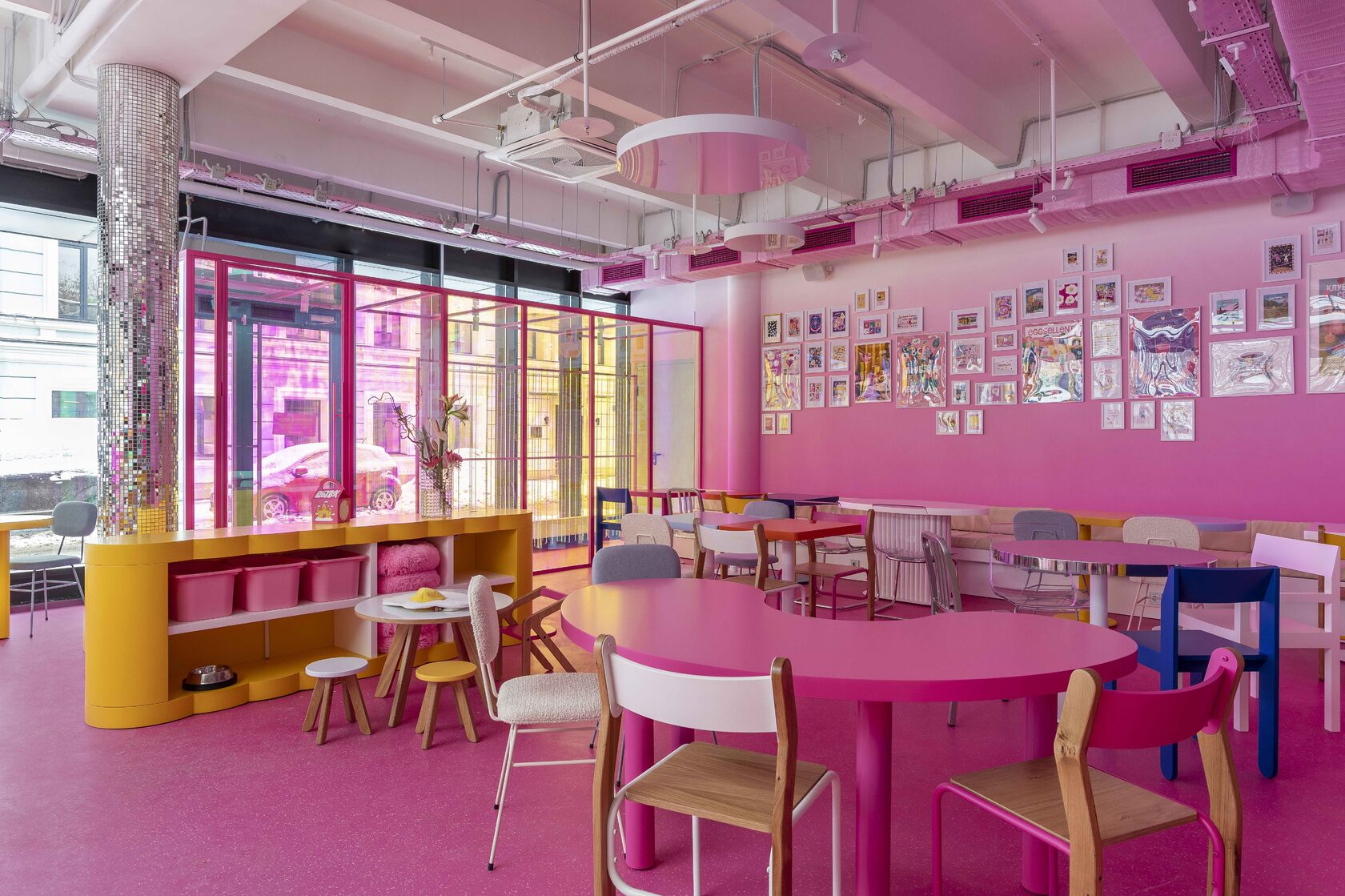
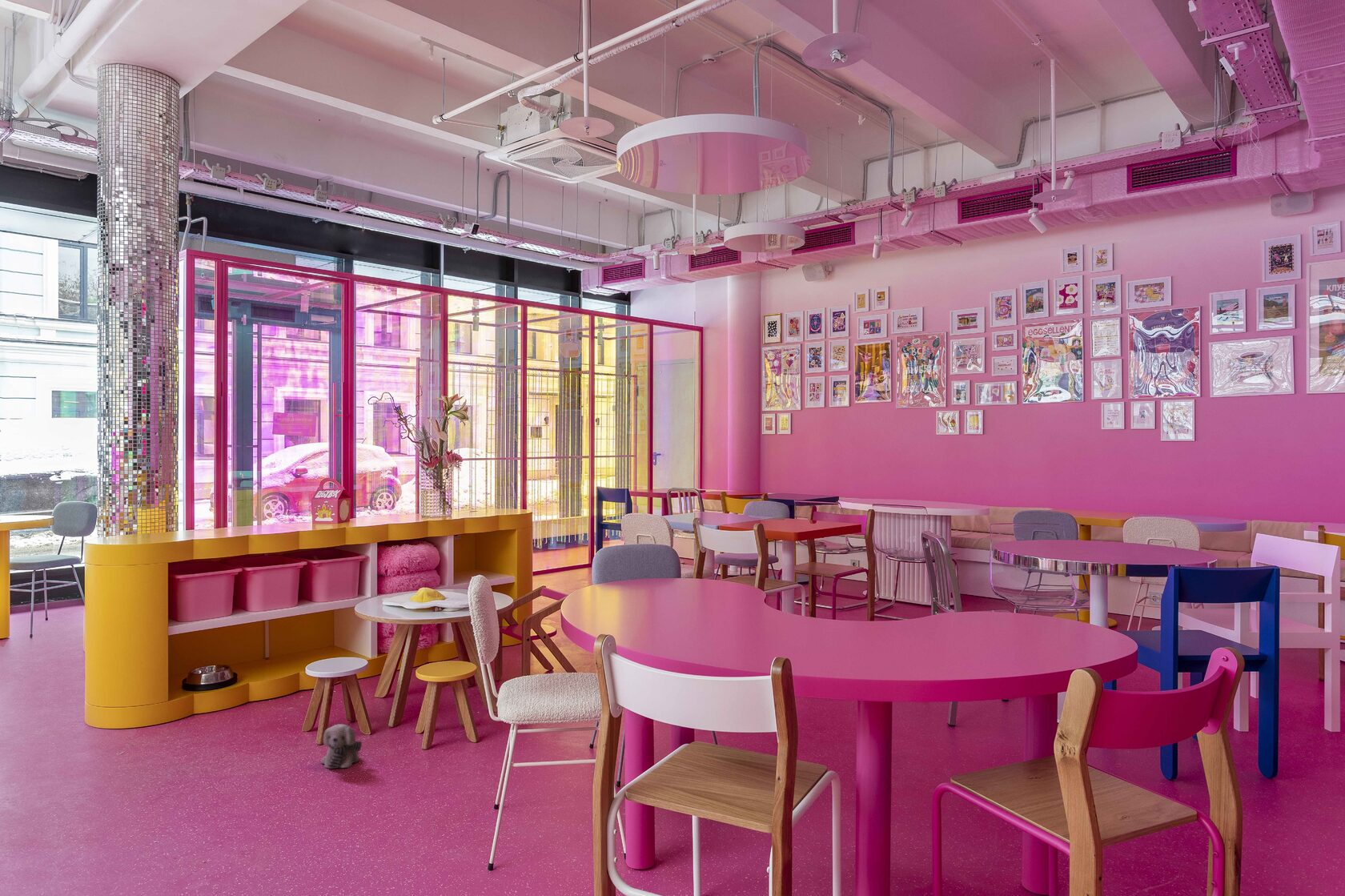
+ plush toy [320,723,363,769]
